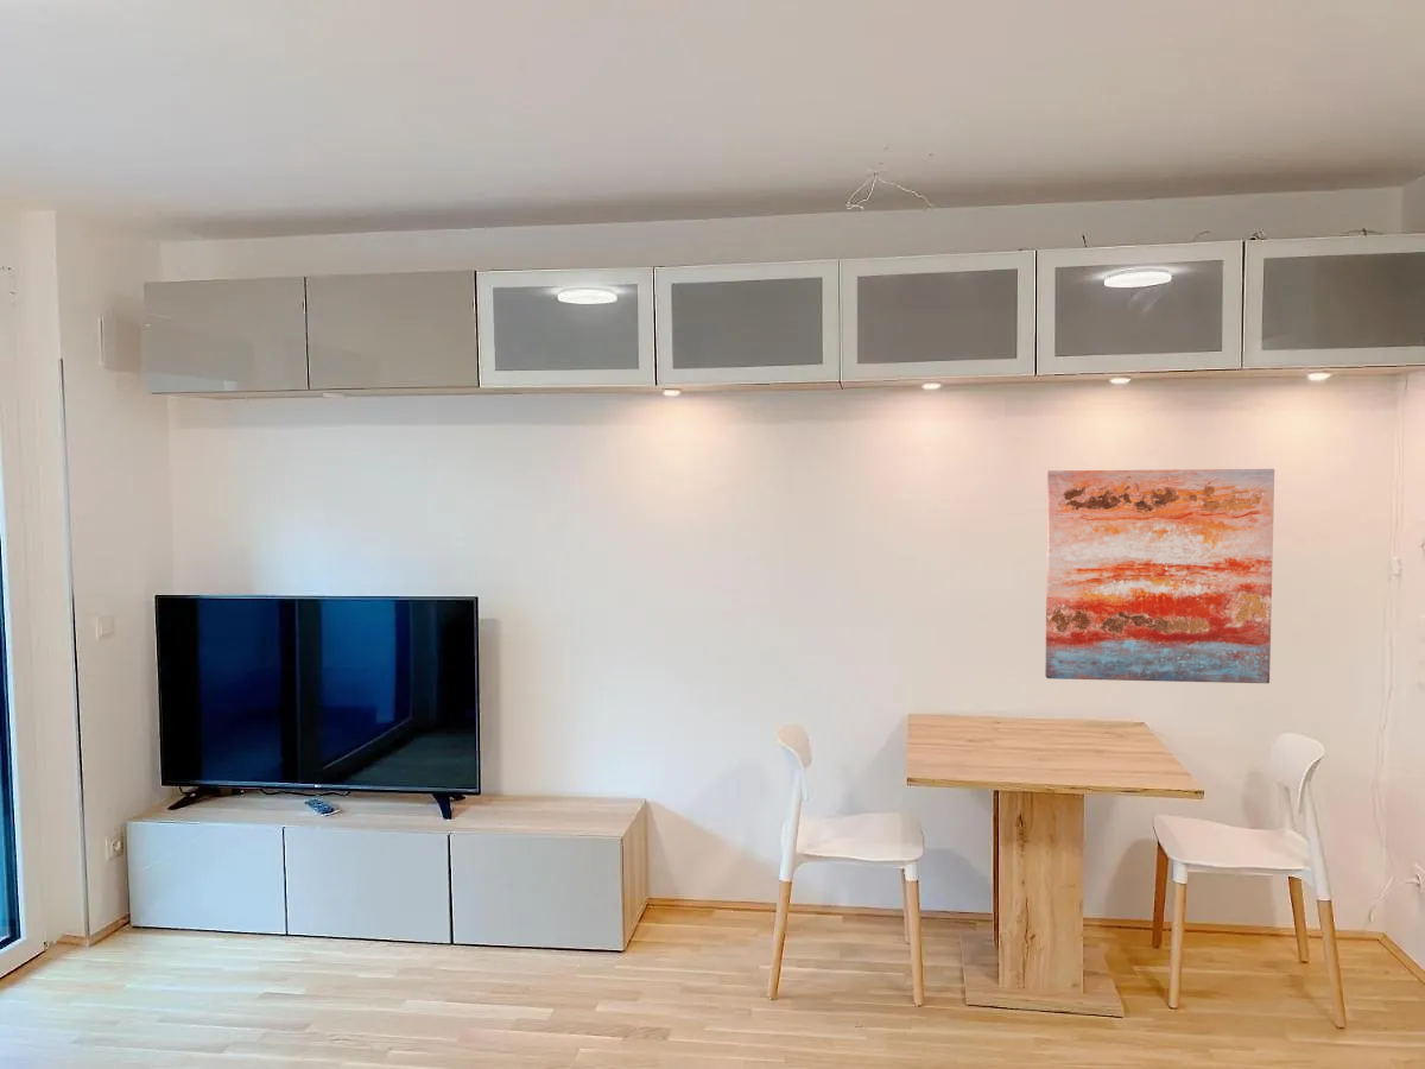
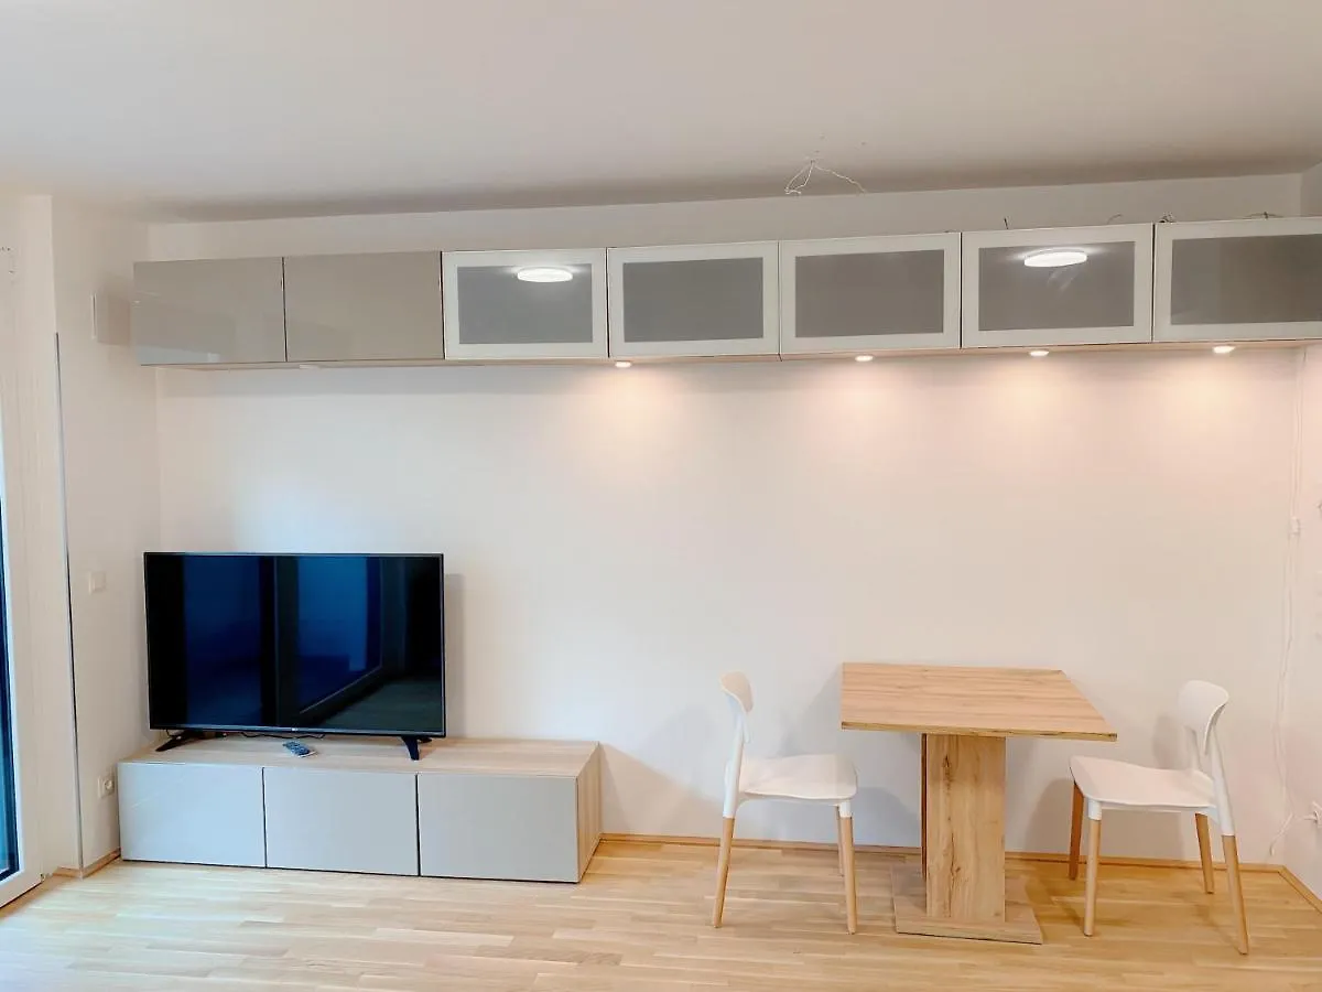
- wall art [1044,468,1275,684]
